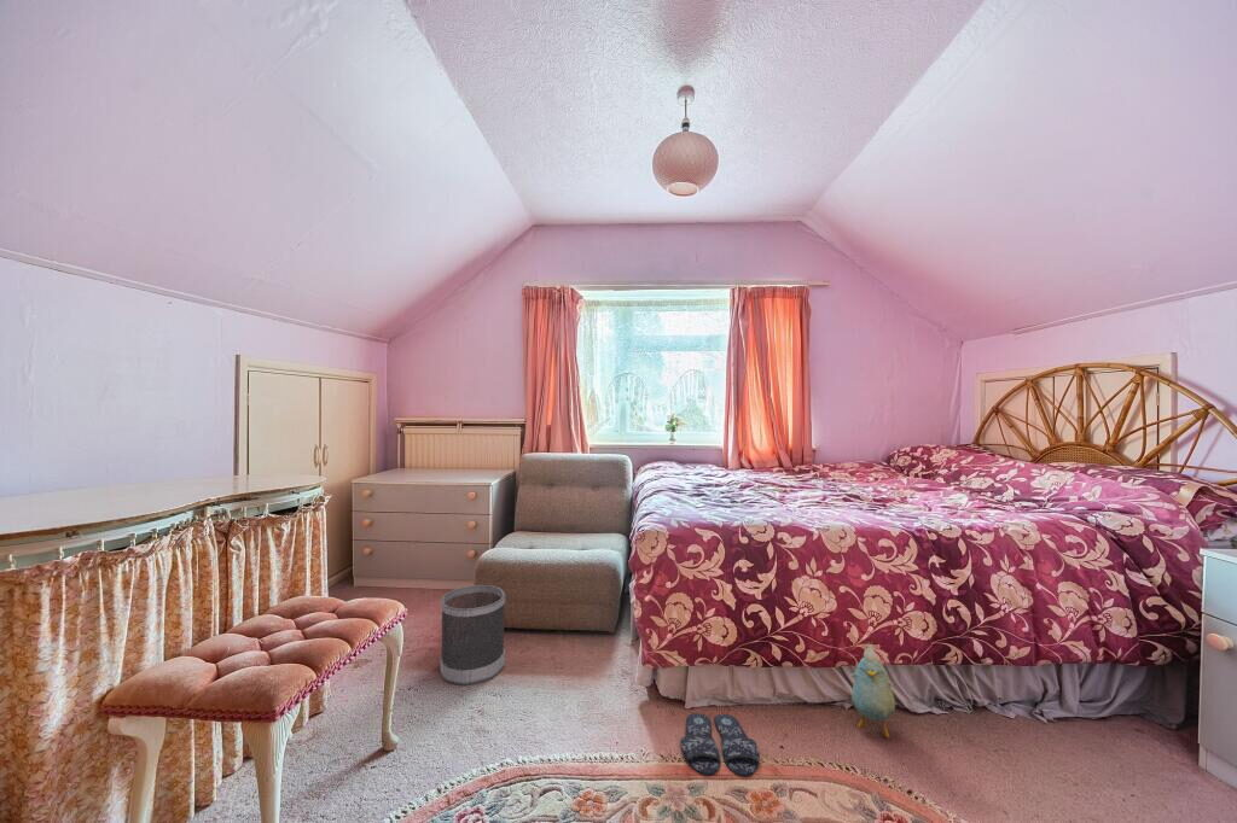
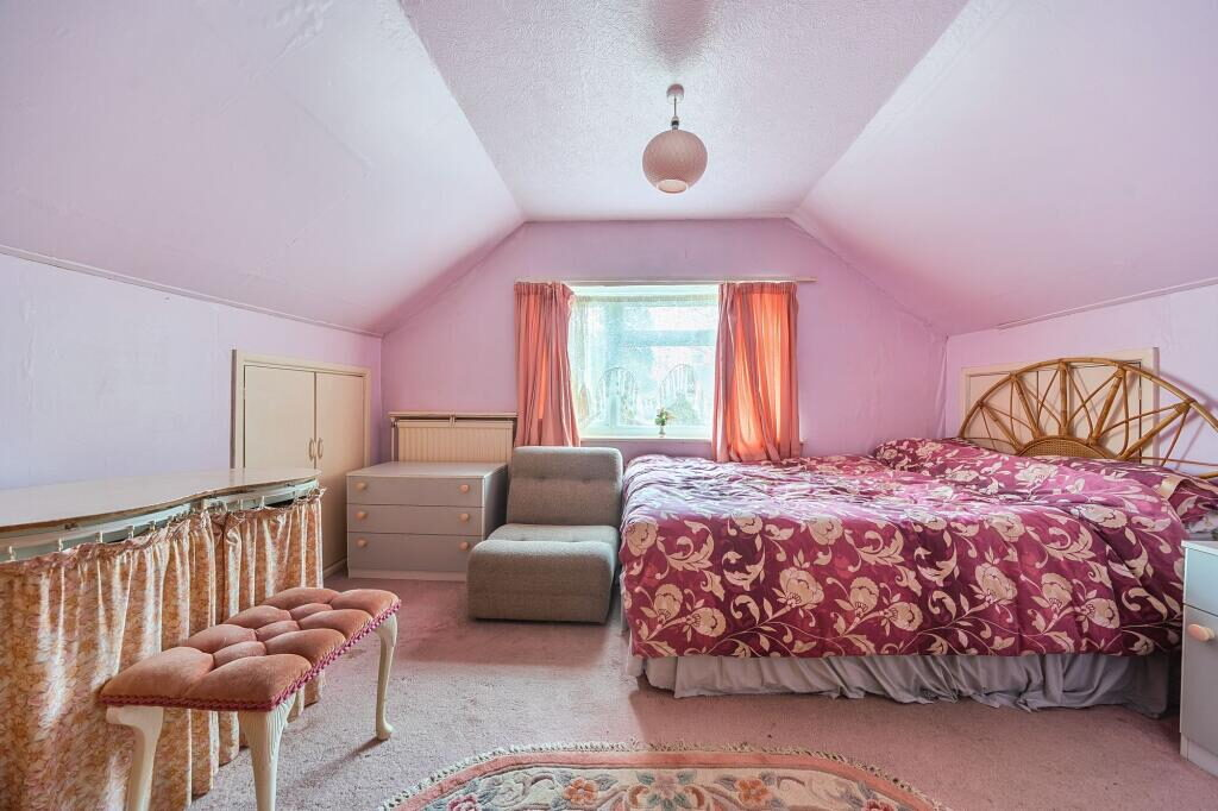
- slippers [679,712,760,778]
- plush toy [849,643,896,740]
- wastebasket [439,584,506,687]
